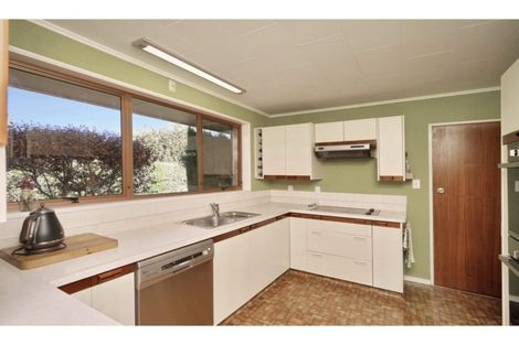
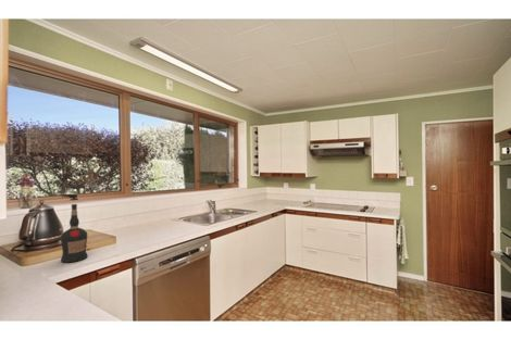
+ liquor bottle [60,203,88,264]
